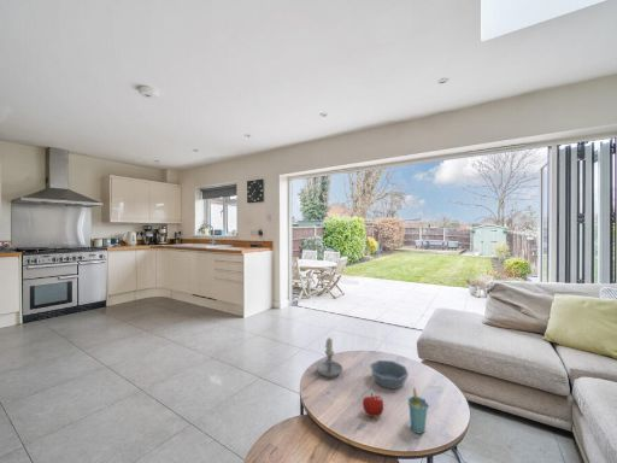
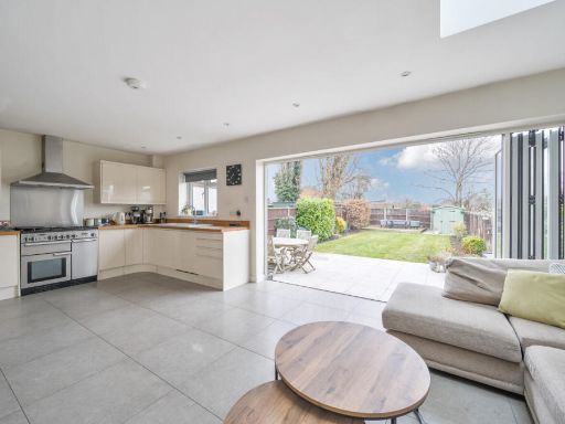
- fruit [362,392,384,418]
- cup [407,386,430,435]
- bowl [369,359,410,391]
- candle [316,336,343,379]
